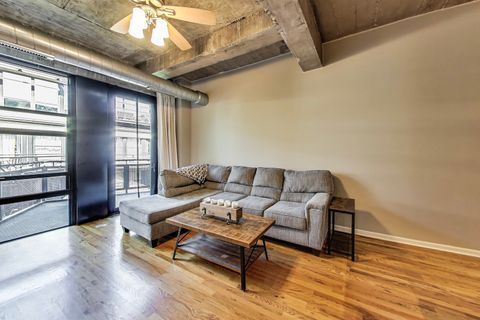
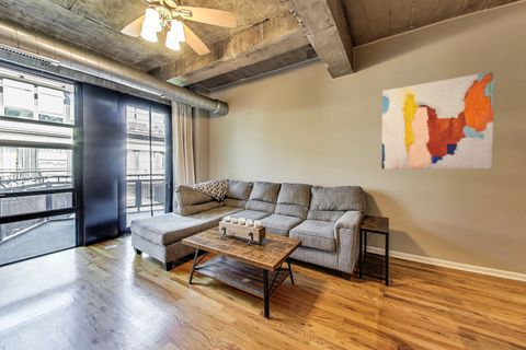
+ wall art [380,70,495,170]
